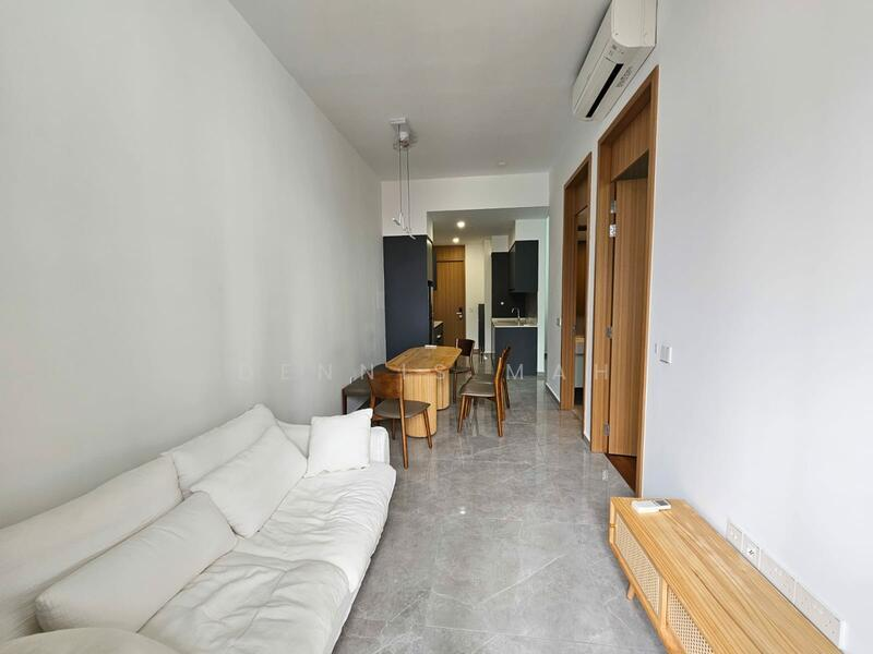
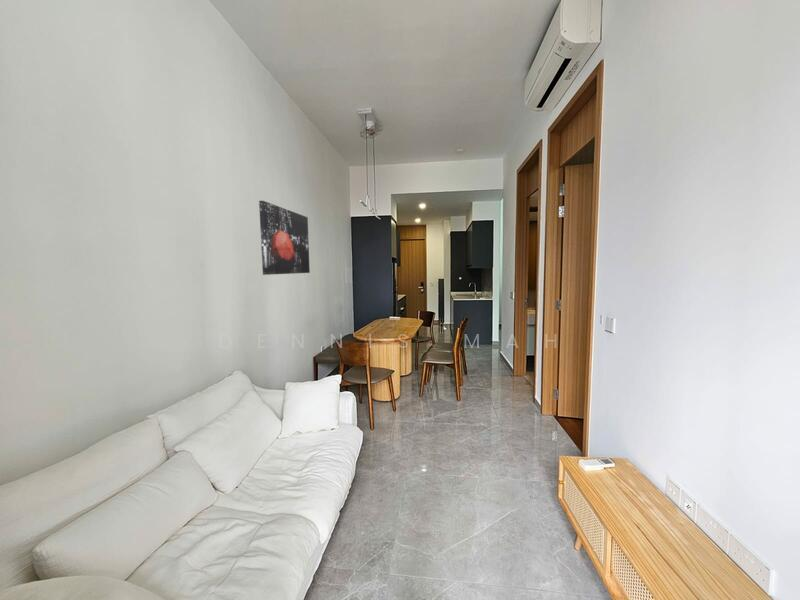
+ wall art [258,200,311,276]
